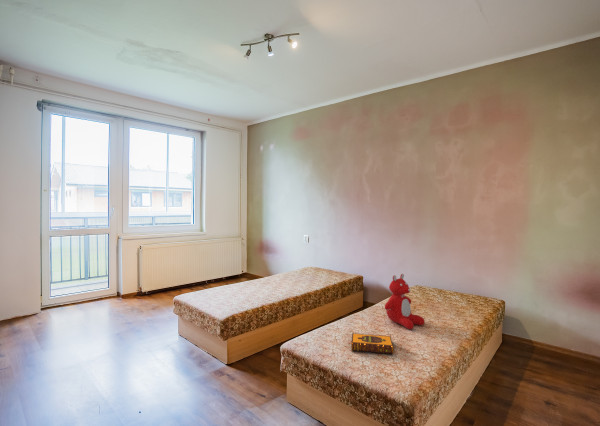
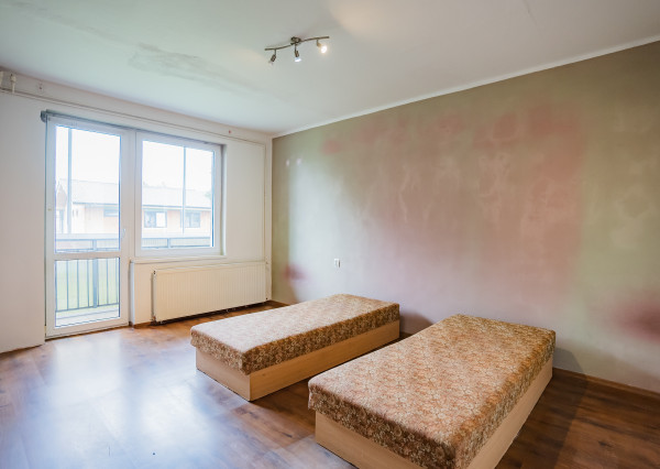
- teddy bear [384,273,426,330]
- hardback book [350,332,394,355]
